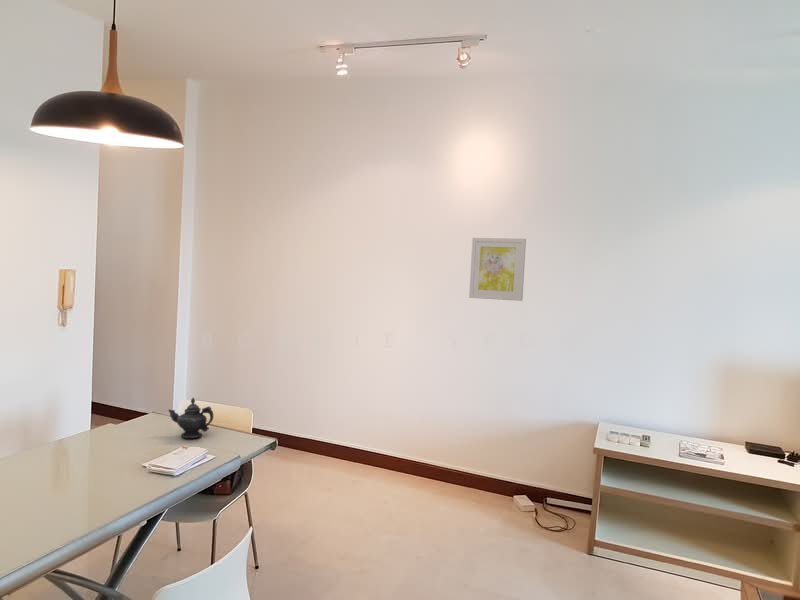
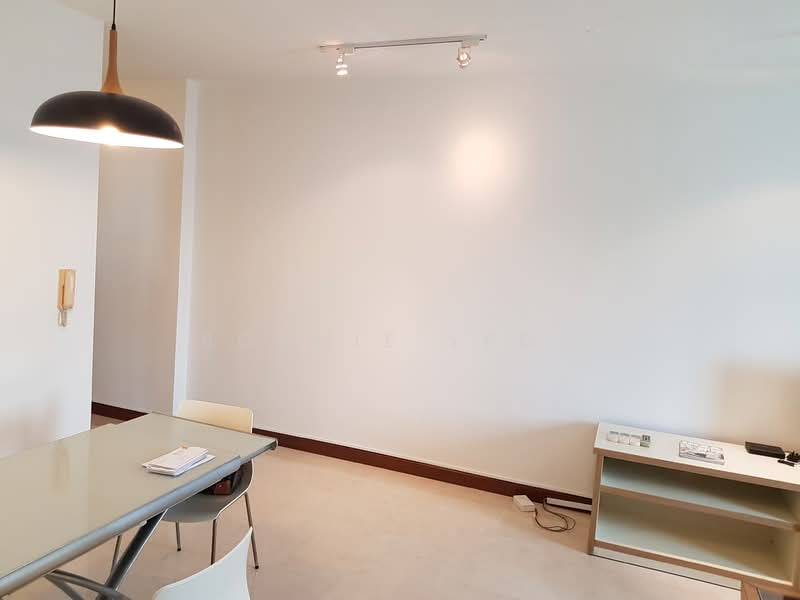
- teapot [167,397,214,439]
- wall art [468,237,527,302]
